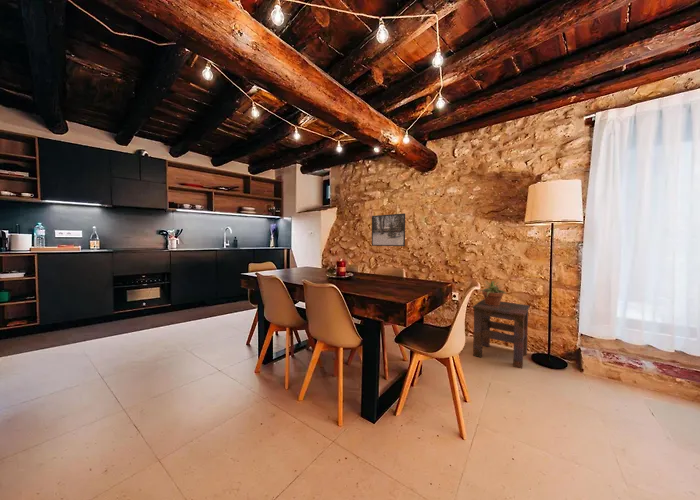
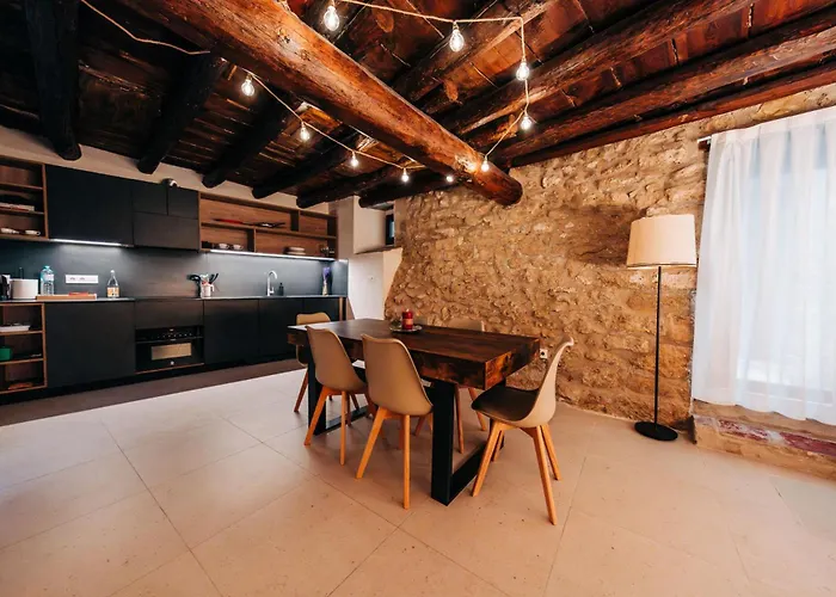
- side table [472,298,531,370]
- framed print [371,212,406,247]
- potted plant [478,280,508,305]
